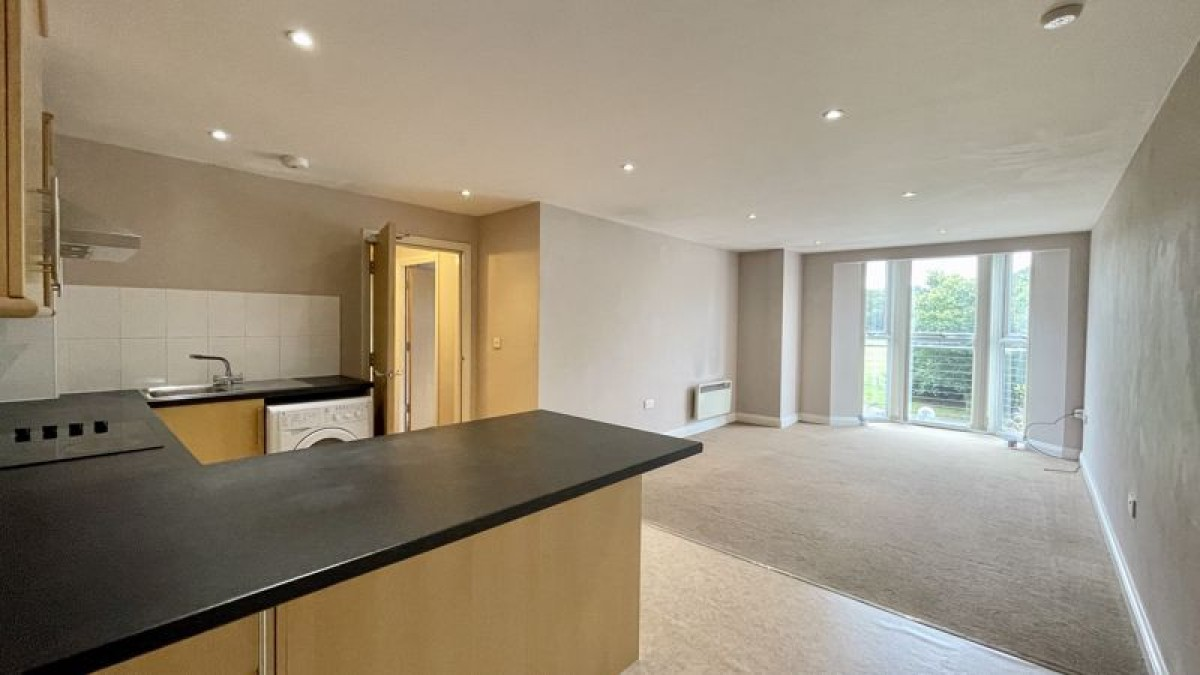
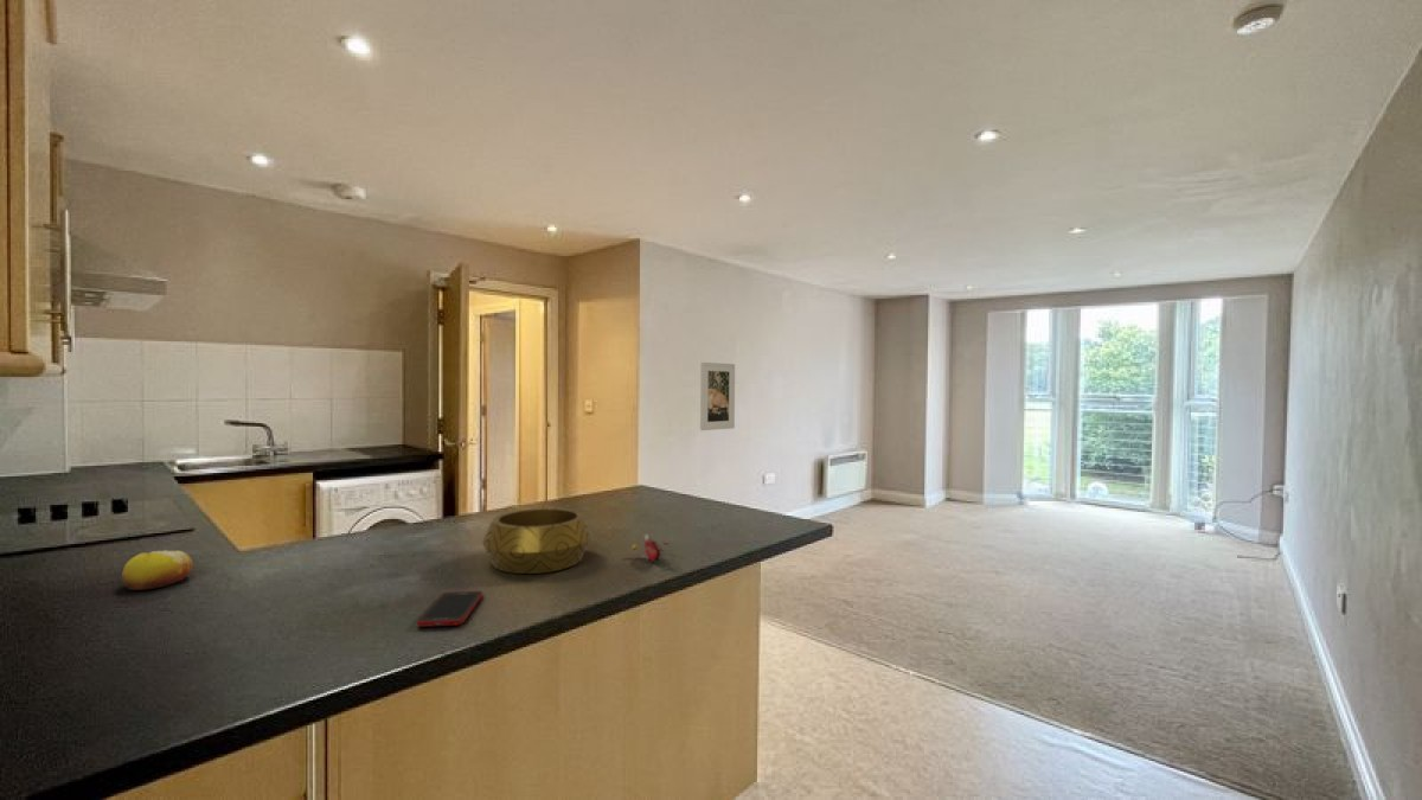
+ fruit [121,549,194,591]
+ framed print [699,361,736,431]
+ flower [630,532,671,563]
+ cell phone [416,590,483,628]
+ decorative bowl [481,507,592,575]
